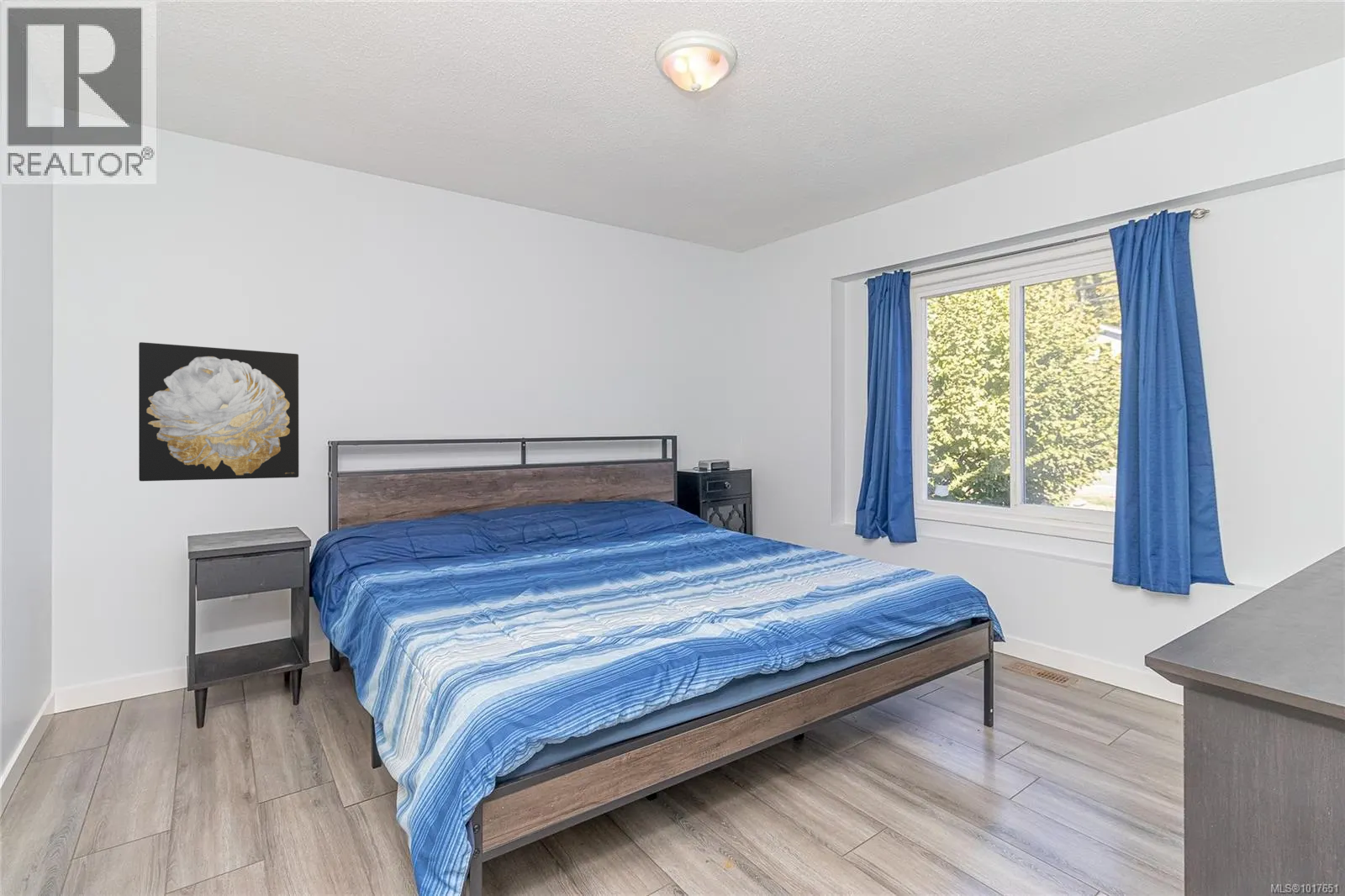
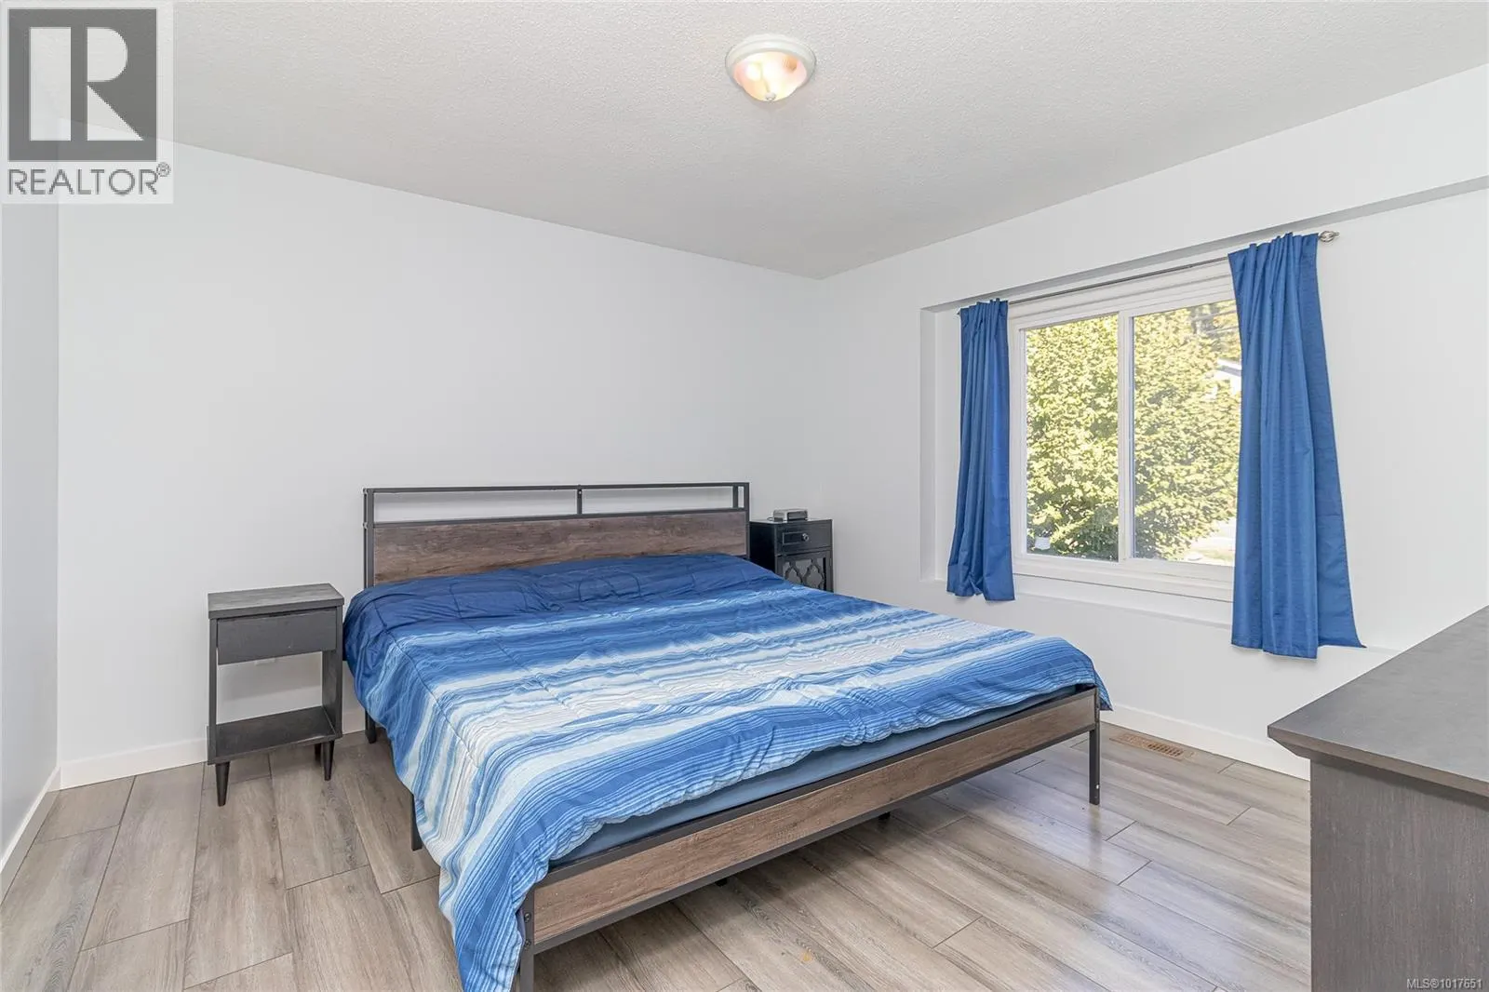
- wall art [138,341,299,482]
